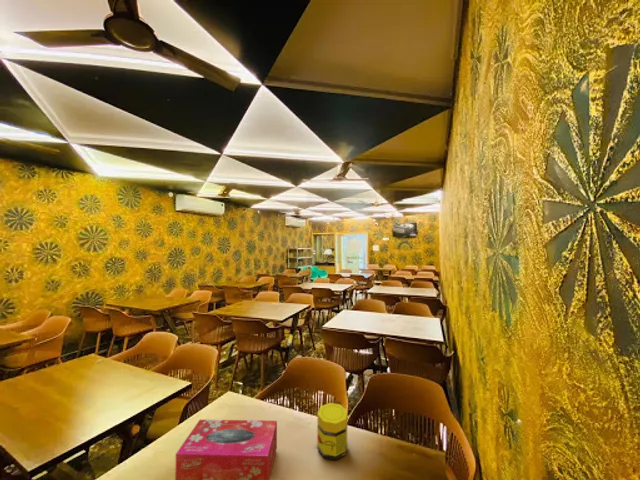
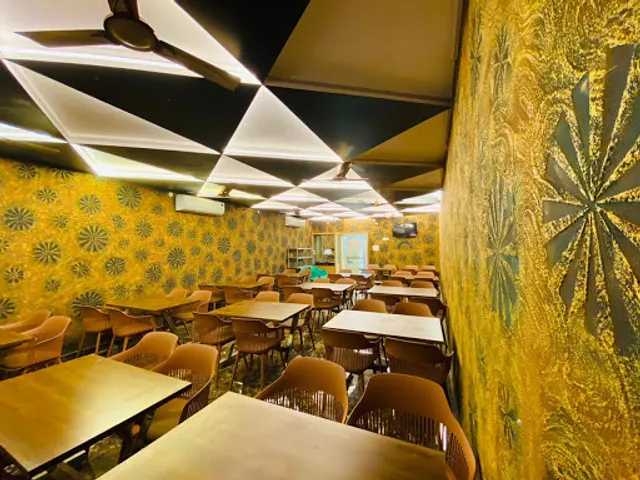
- tissue box [174,419,278,480]
- jar [316,402,348,461]
